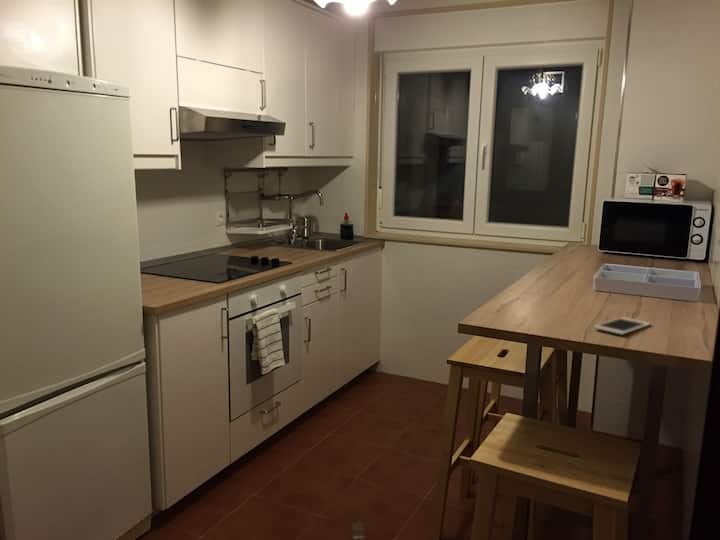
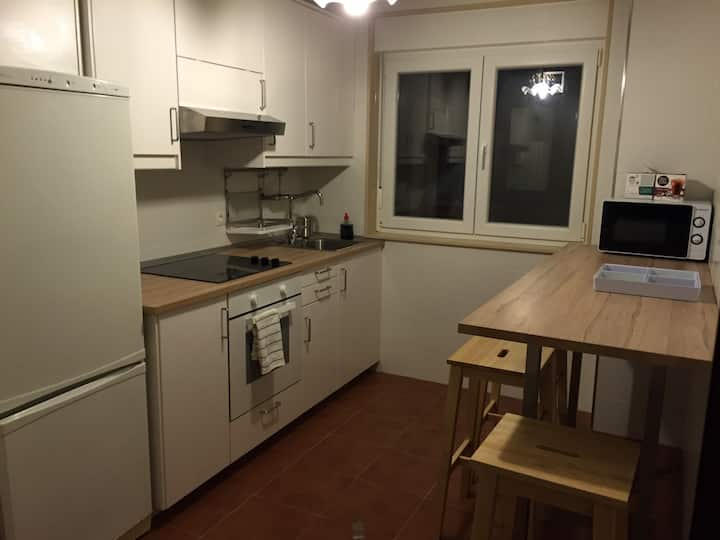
- cell phone [593,316,652,336]
